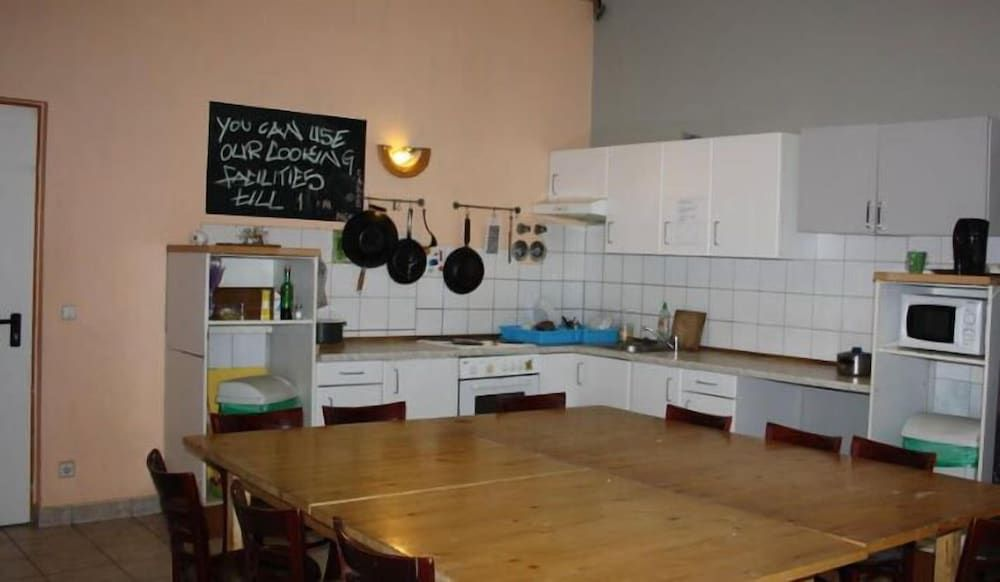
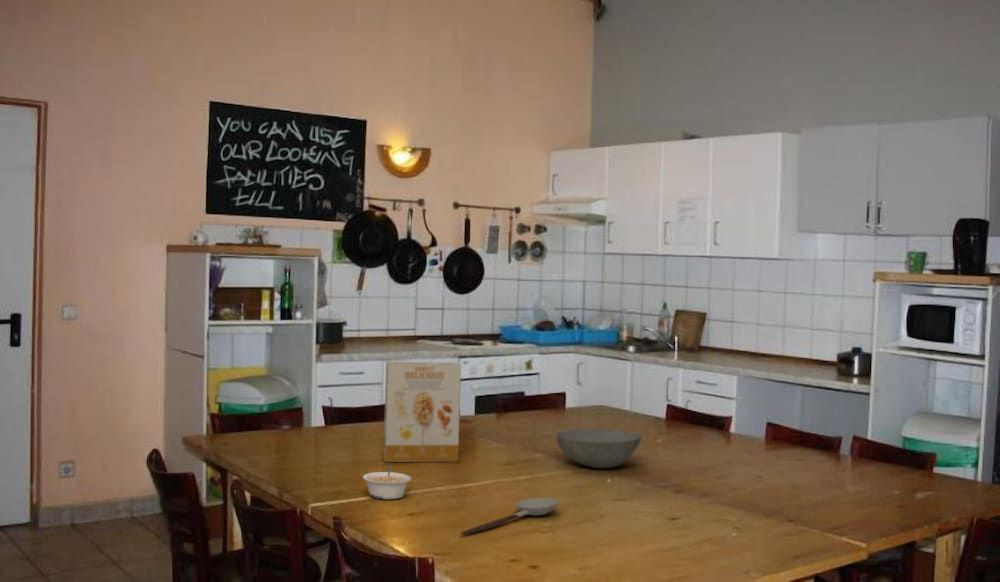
+ legume [362,465,413,500]
+ bowl [555,428,643,469]
+ cereal box [382,361,462,463]
+ spoon [459,497,560,535]
